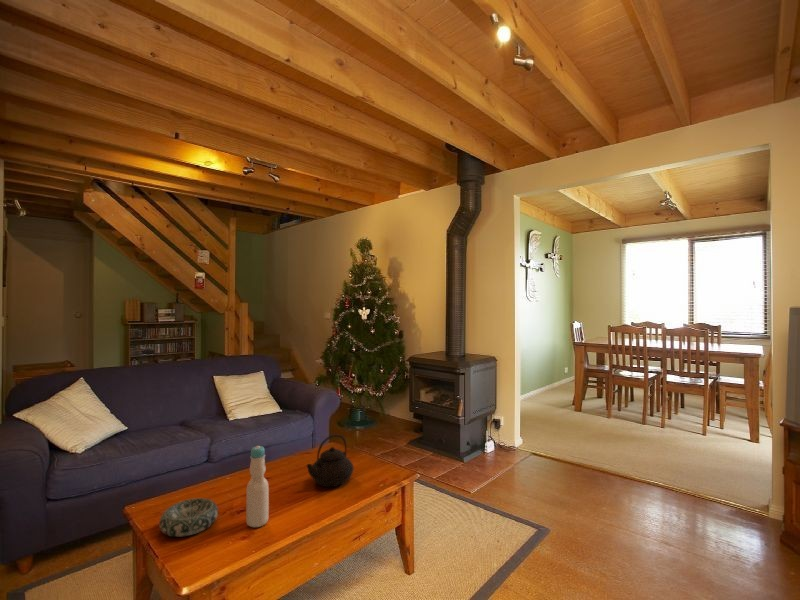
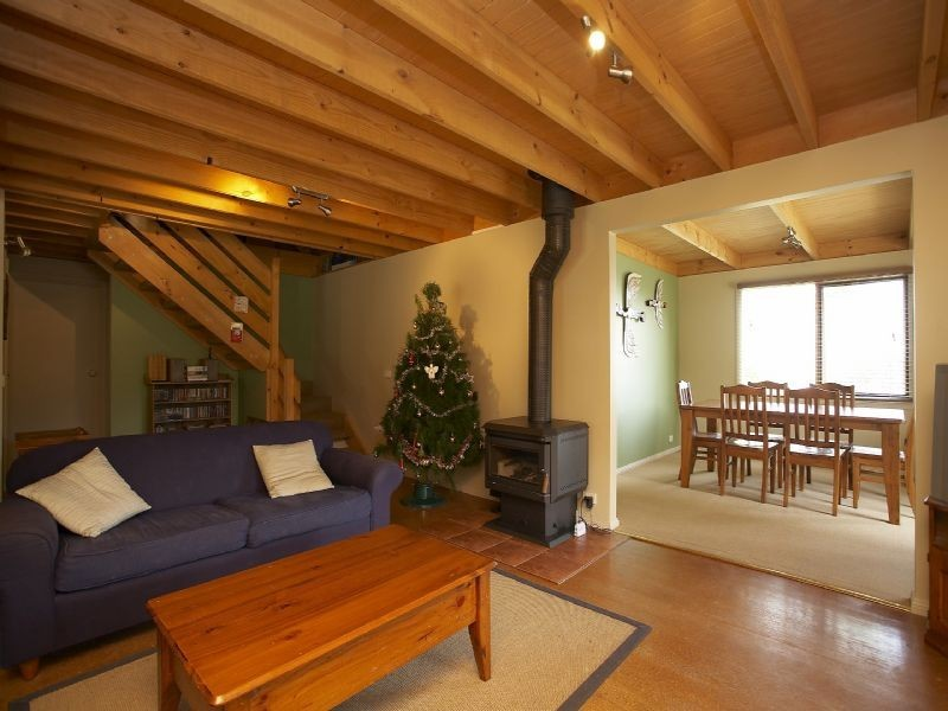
- decorative bowl [158,497,219,538]
- bottle [245,445,270,528]
- teapot [306,433,355,488]
